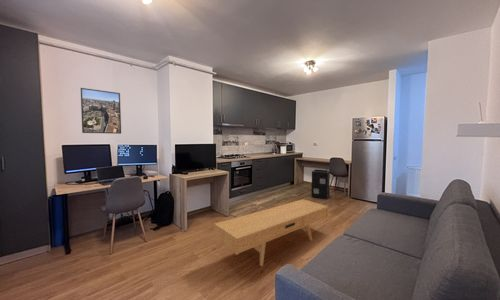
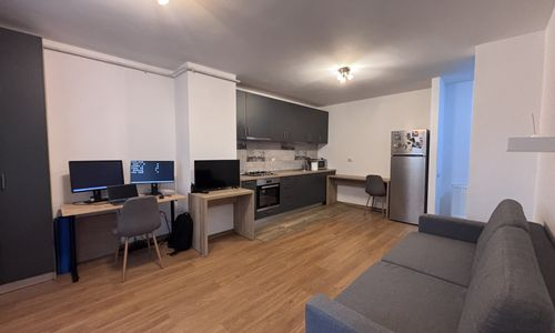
- tv console [213,198,329,267]
- speaker [311,169,331,200]
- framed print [80,87,122,135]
